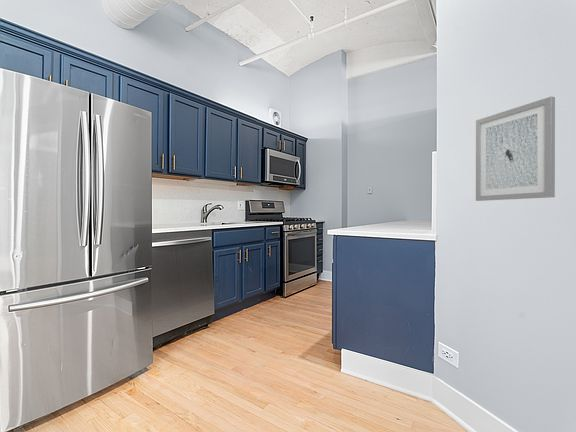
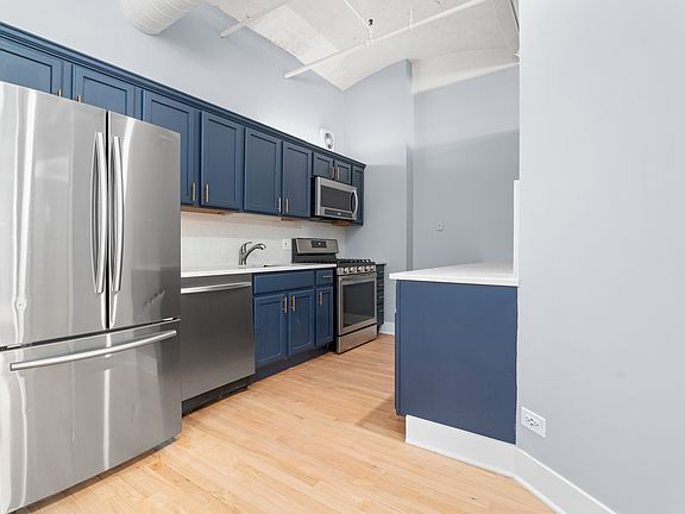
- wall art [475,95,556,202]
